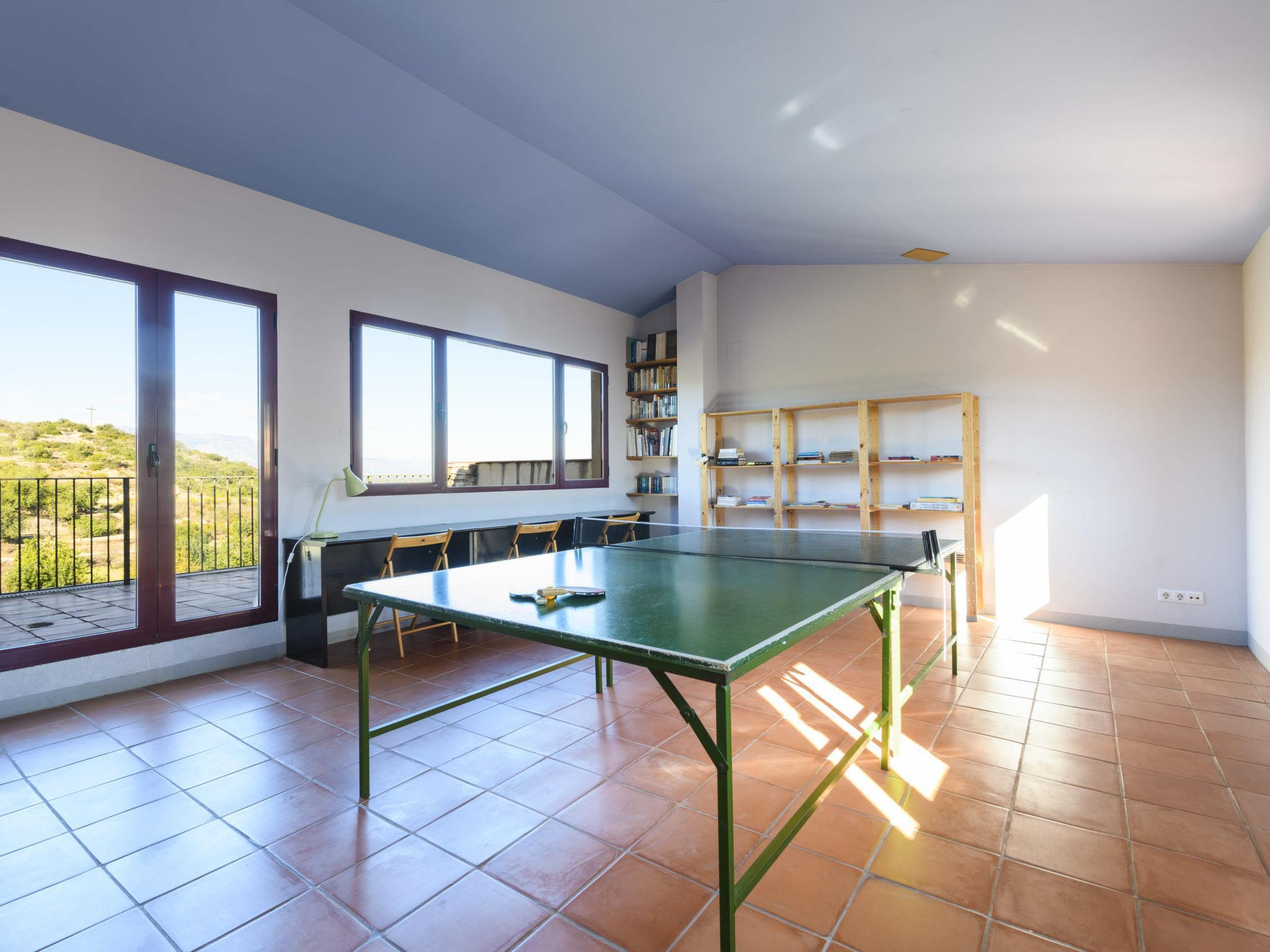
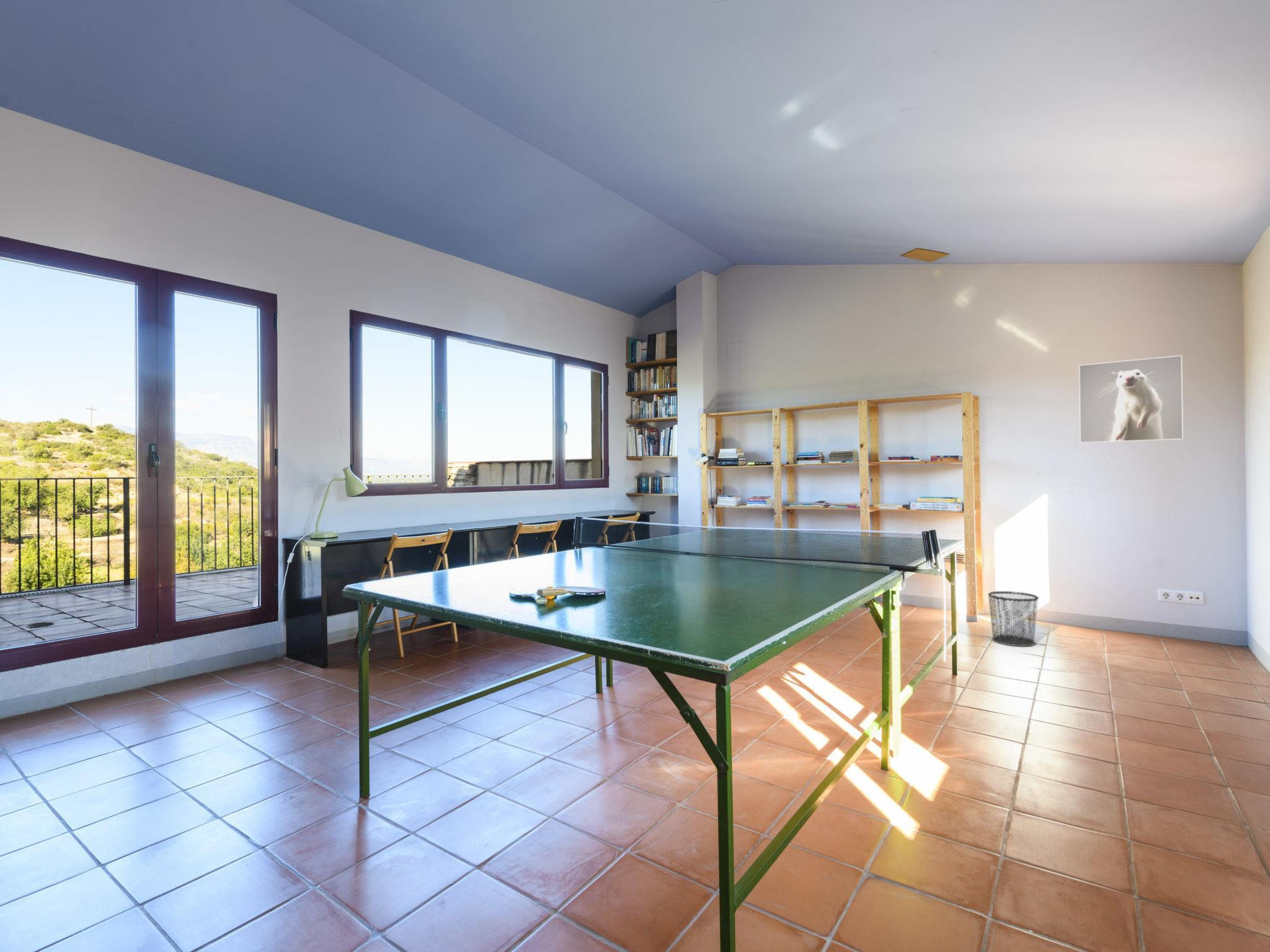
+ waste bin [987,591,1039,647]
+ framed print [1078,355,1184,444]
